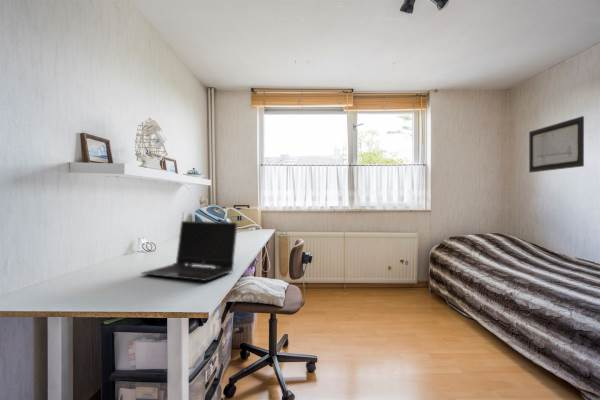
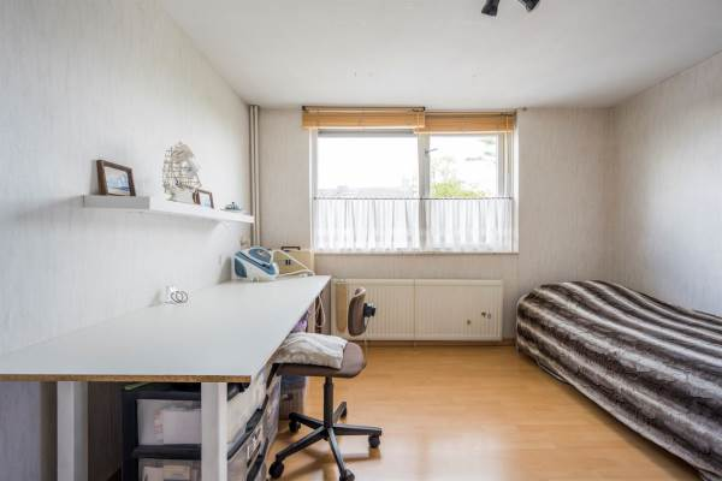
- laptop computer [140,220,239,282]
- wall art [528,115,585,174]
